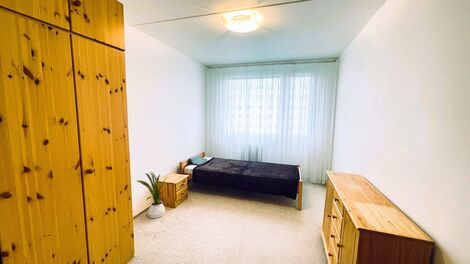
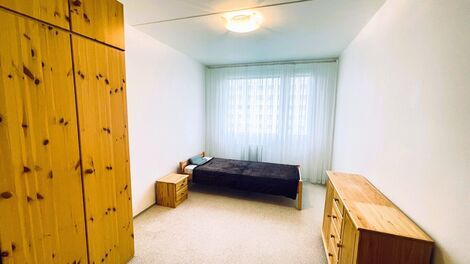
- house plant [136,171,169,219]
